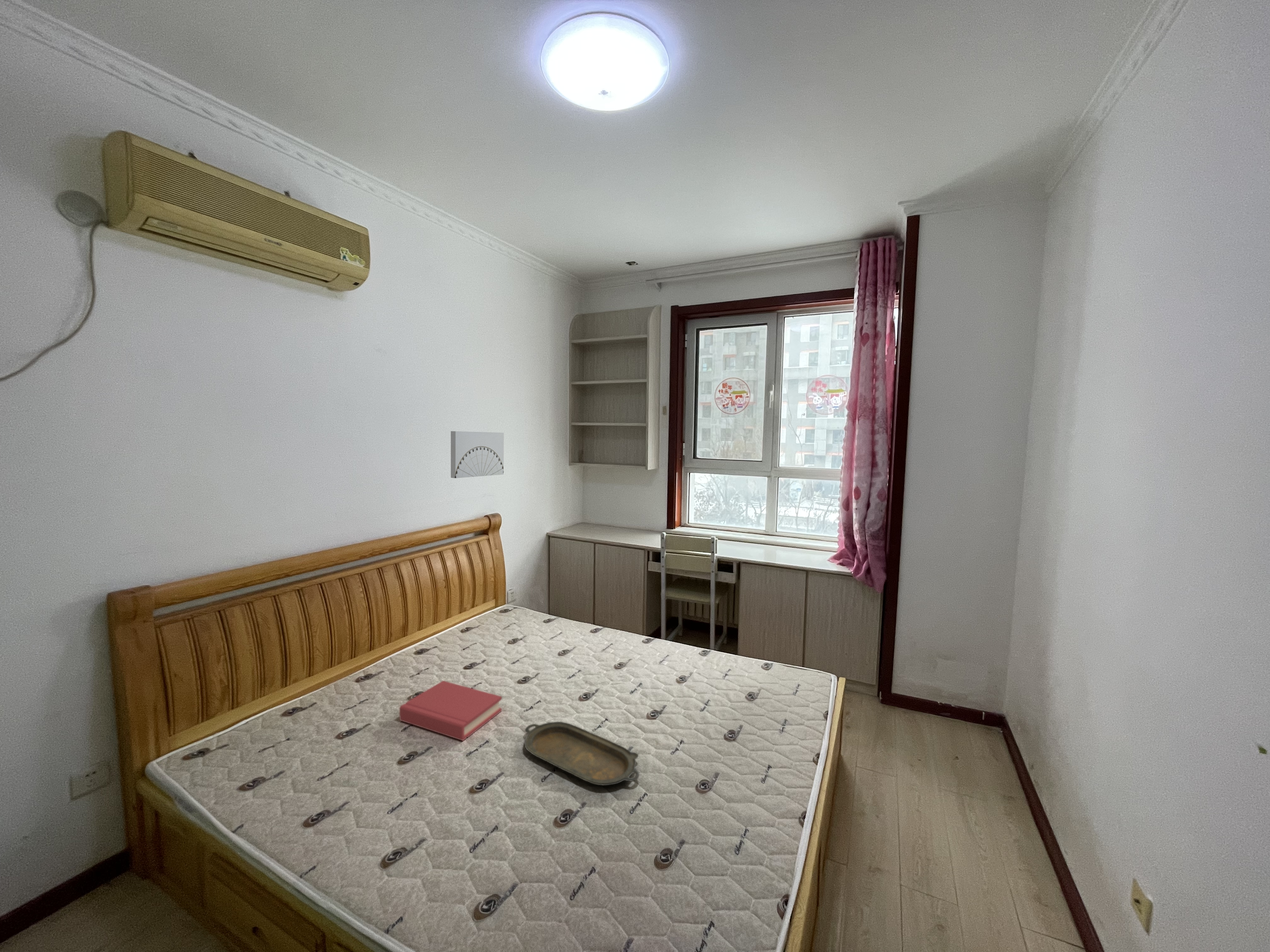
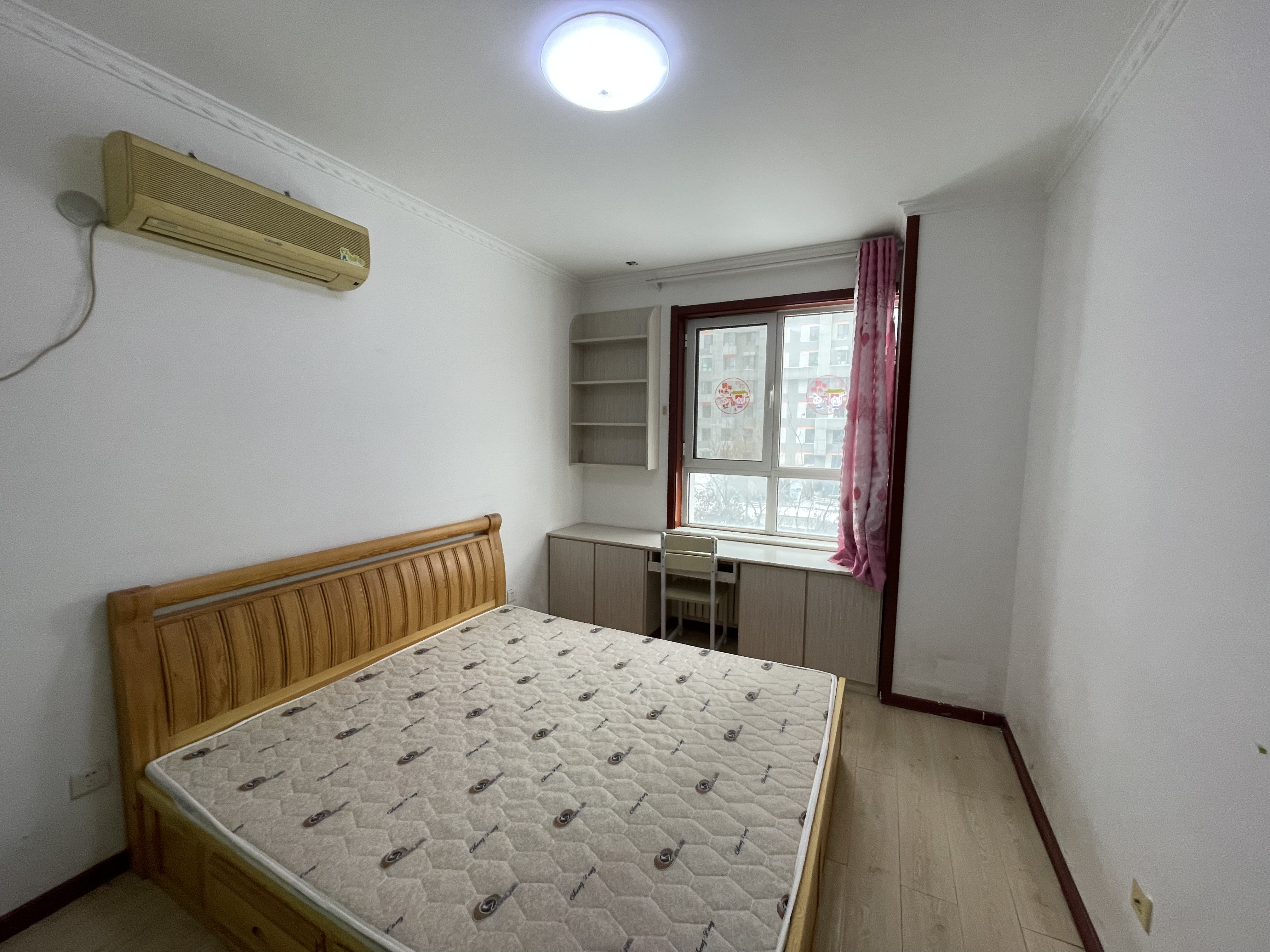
- wall art [450,431,504,479]
- serving tray [524,721,640,786]
- hardback book [399,680,502,741]
